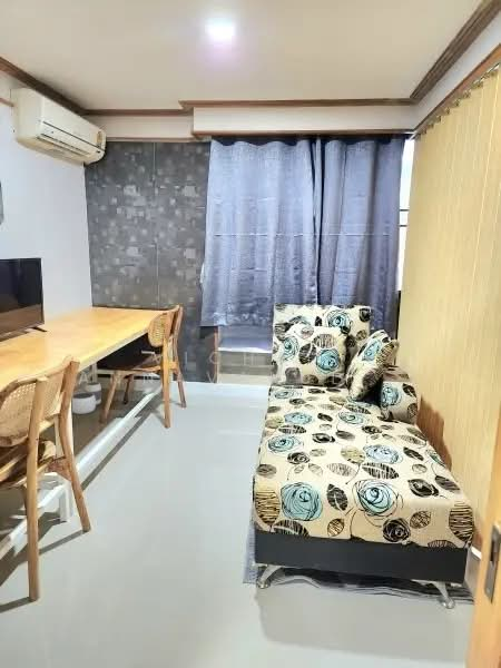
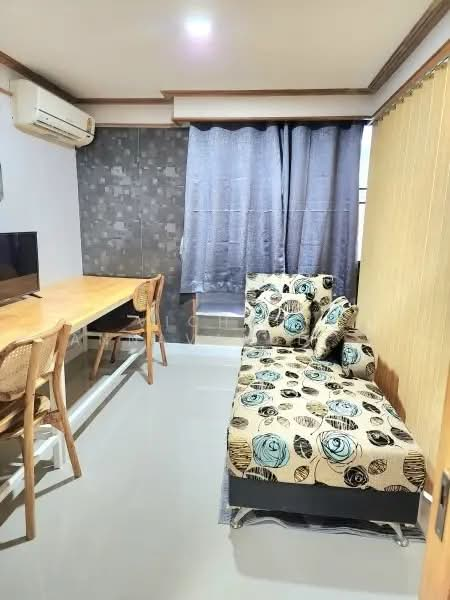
- waste basket [71,381,102,415]
